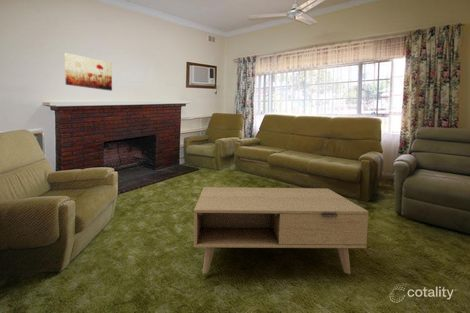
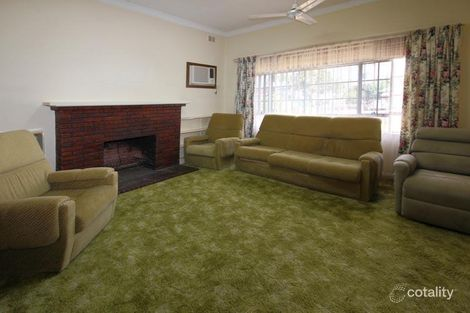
- wall art [64,52,113,92]
- coffee table [193,186,370,275]
